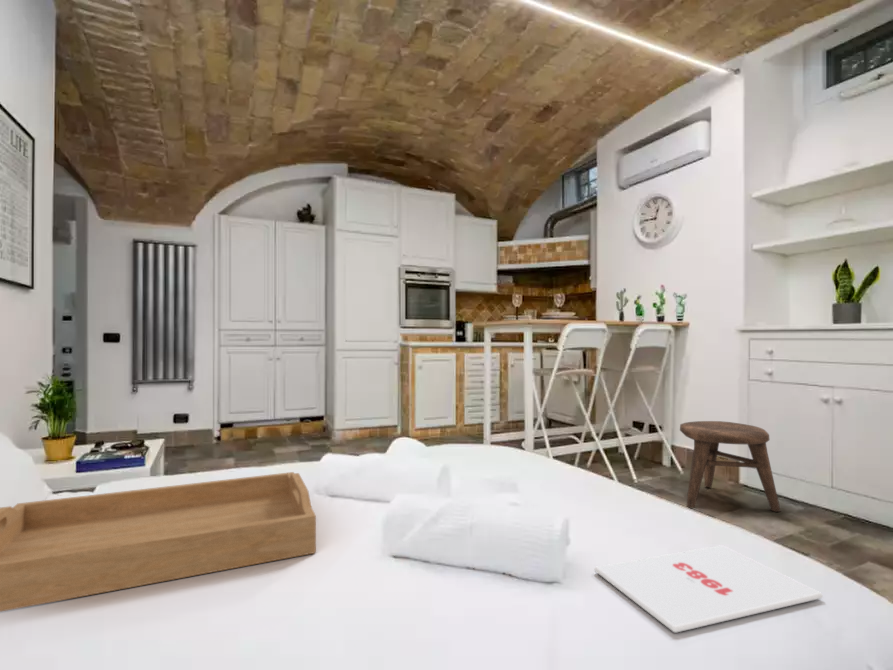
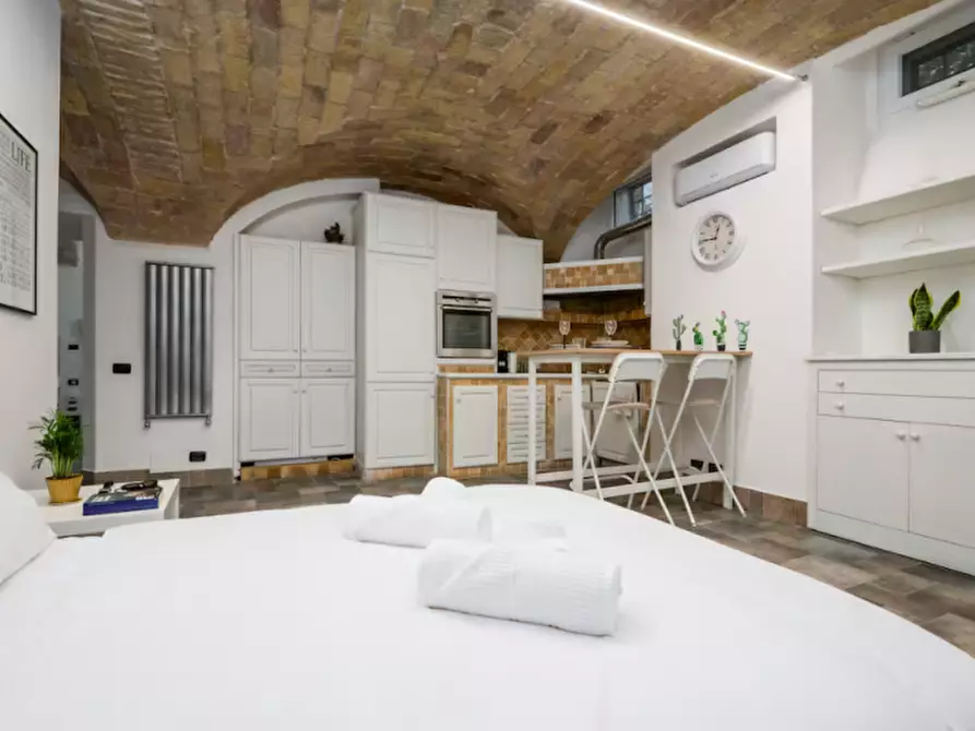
- magazine [594,544,824,634]
- serving tray [0,471,317,613]
- stool [679,420,782,513]
